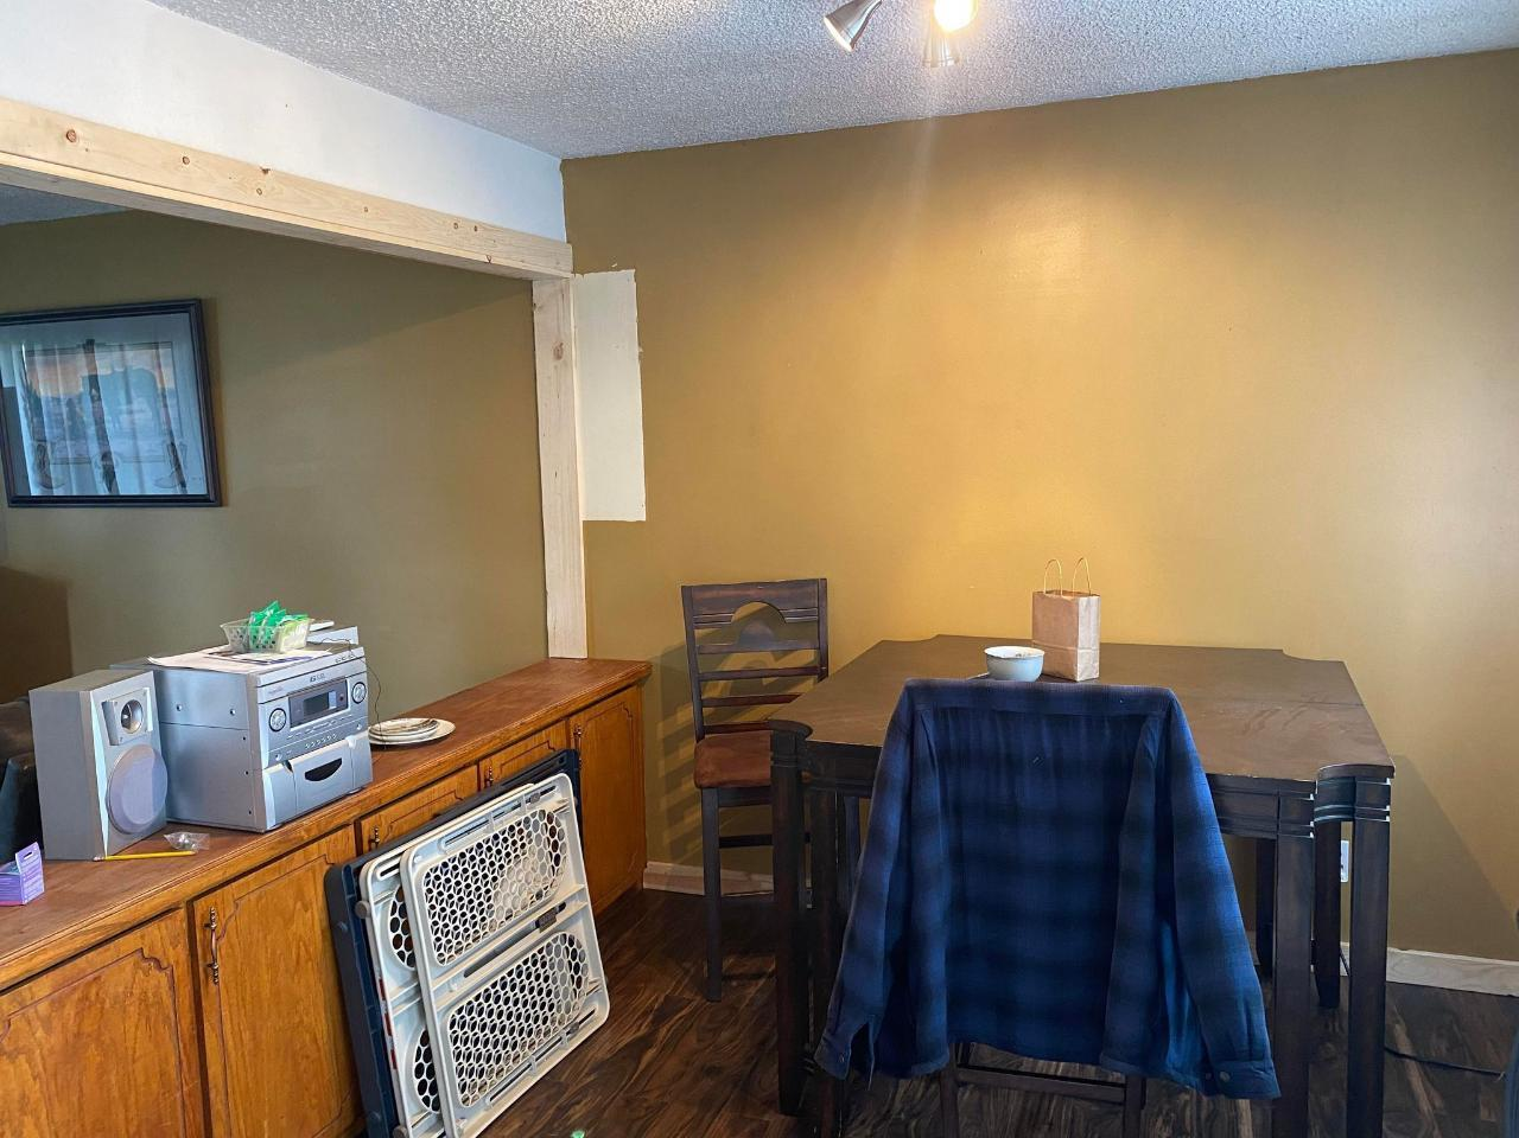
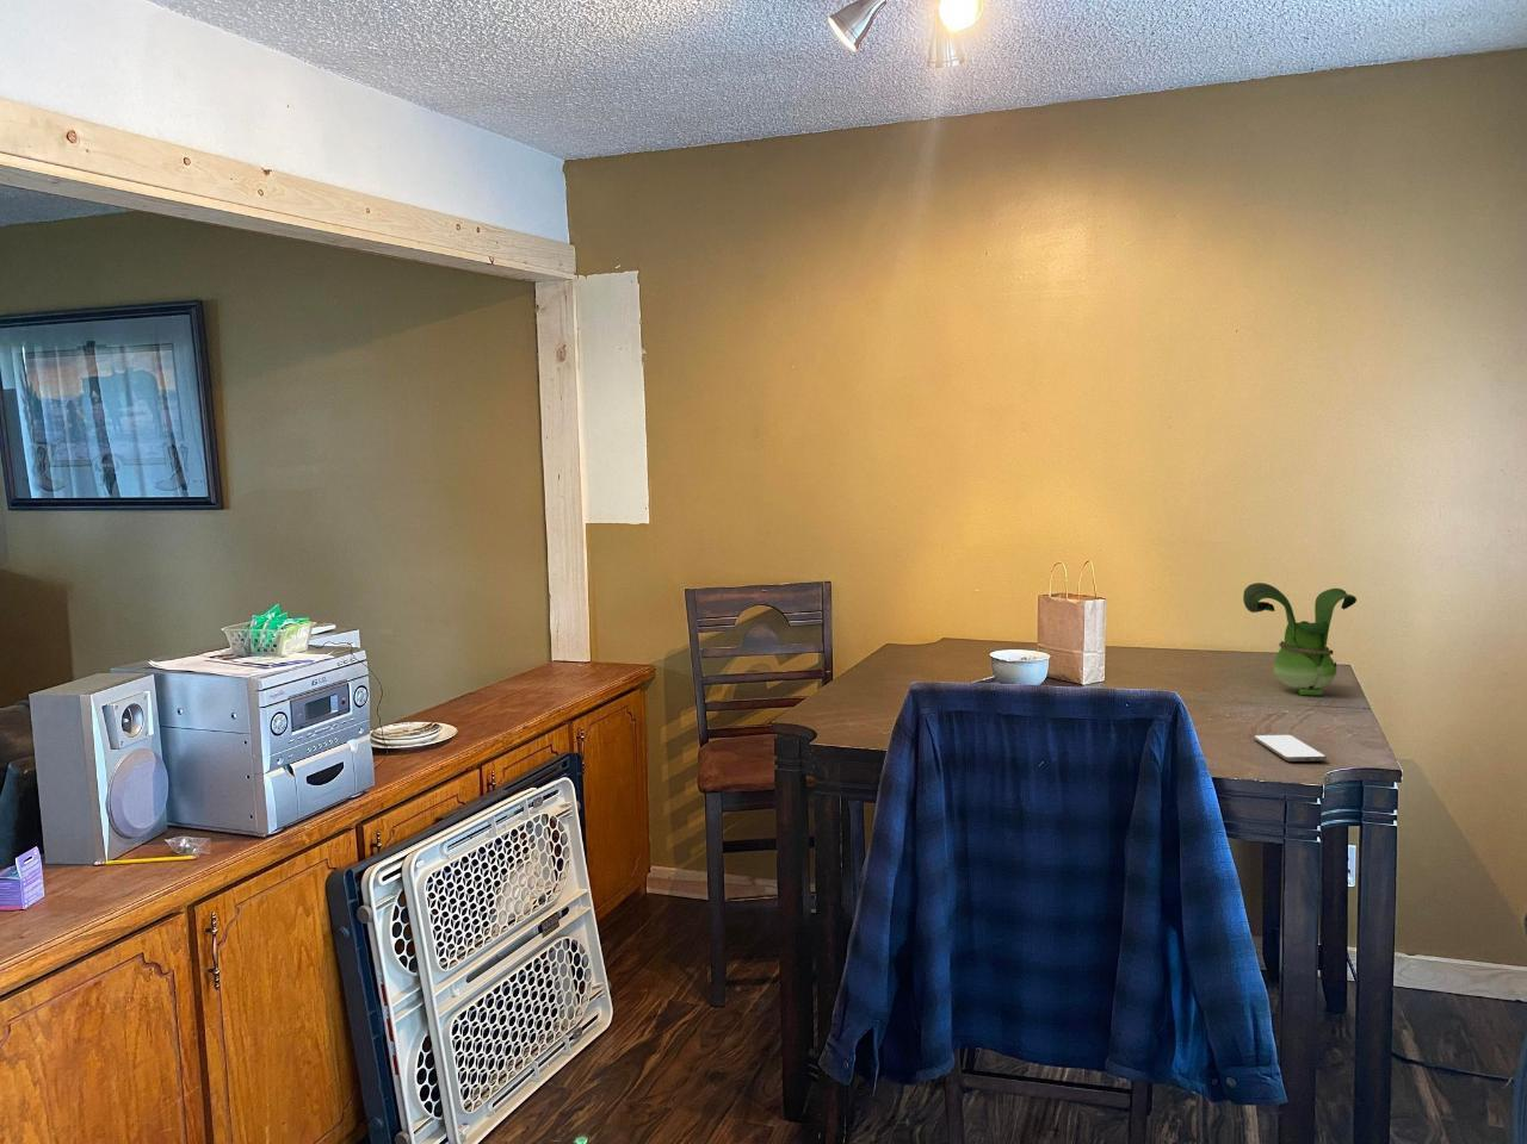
+ smartphone [1253,734,1327,763]
+ toy figurine [1242,582,1357,696]
